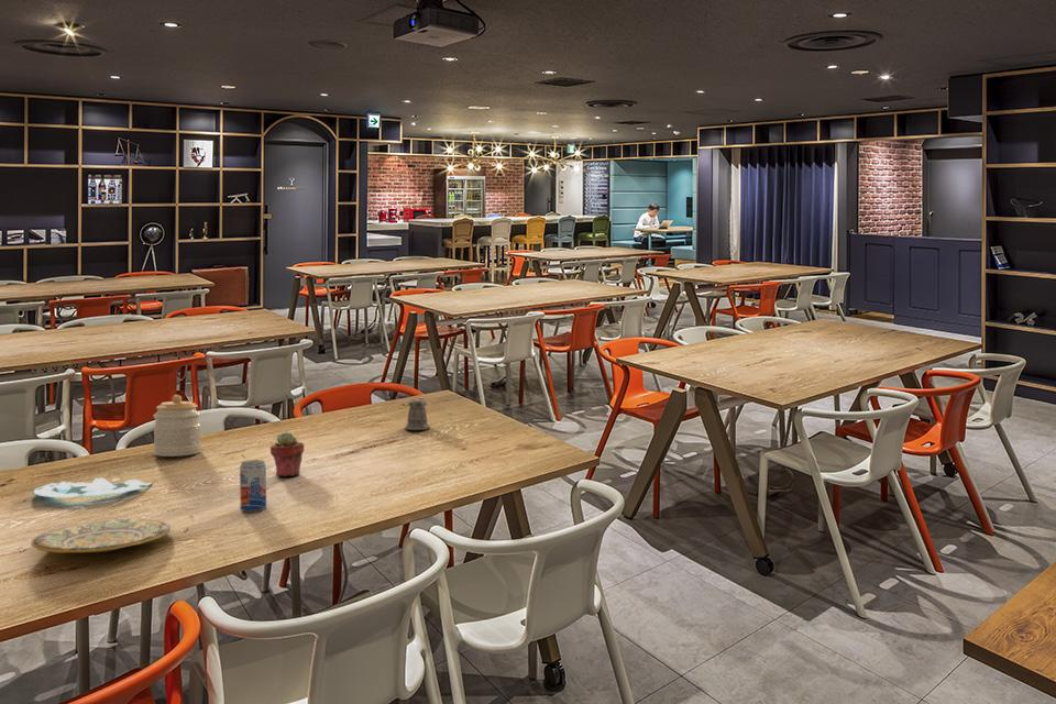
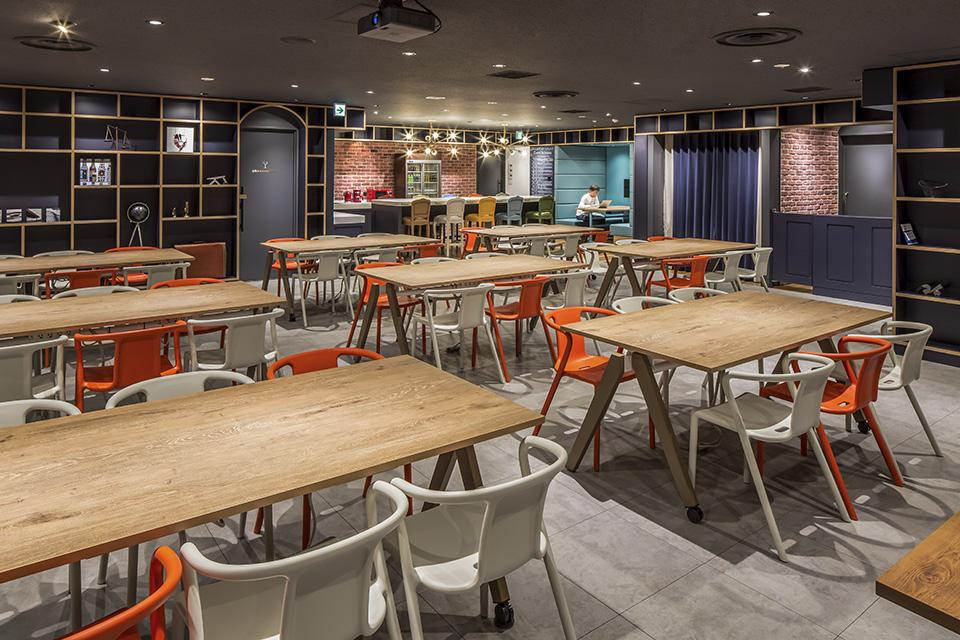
- jar [152,394,202,458]
- plate [32,476,154,498]
- potted succulent [270,431,305,477]
- plate [30,517,172,553]
- pepper shaker [402,397,431,431]
- beverage can [239,459,267,513]
